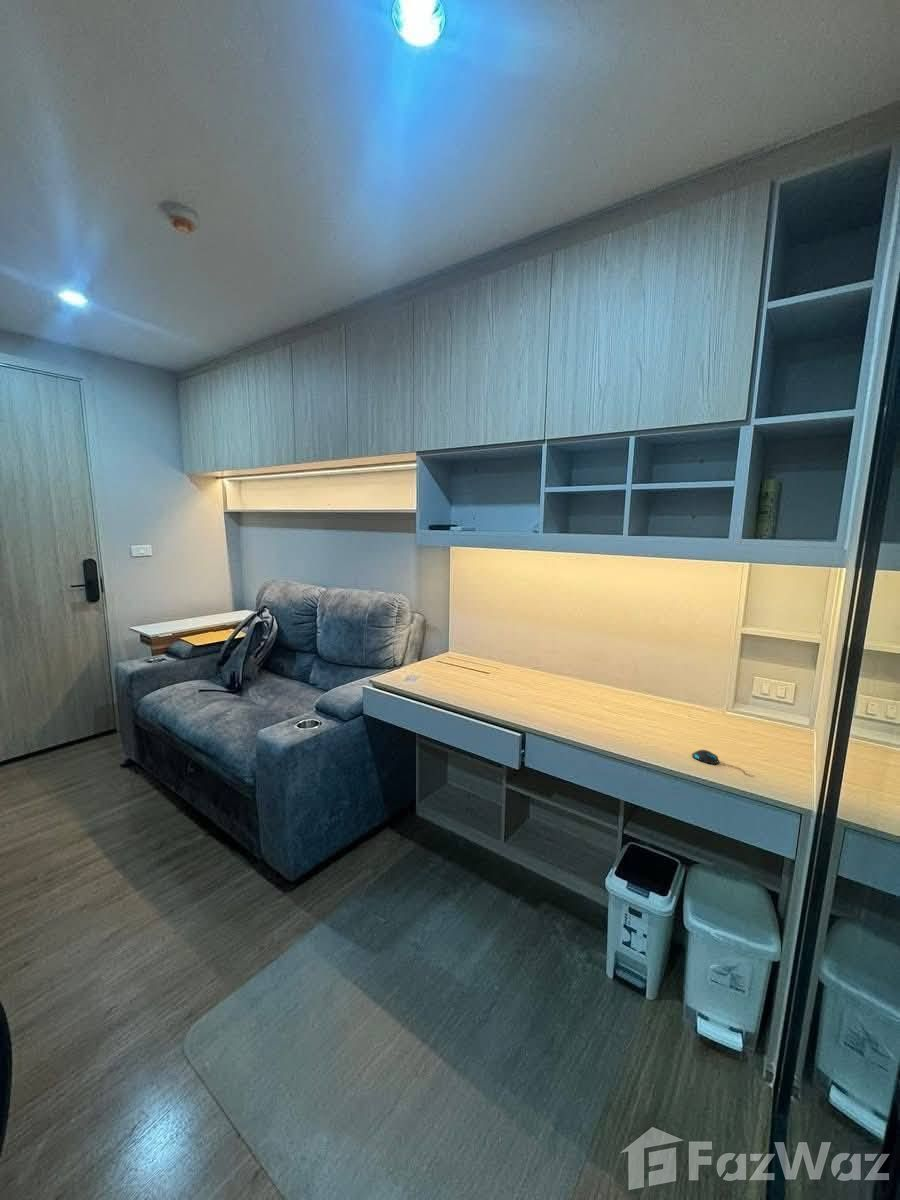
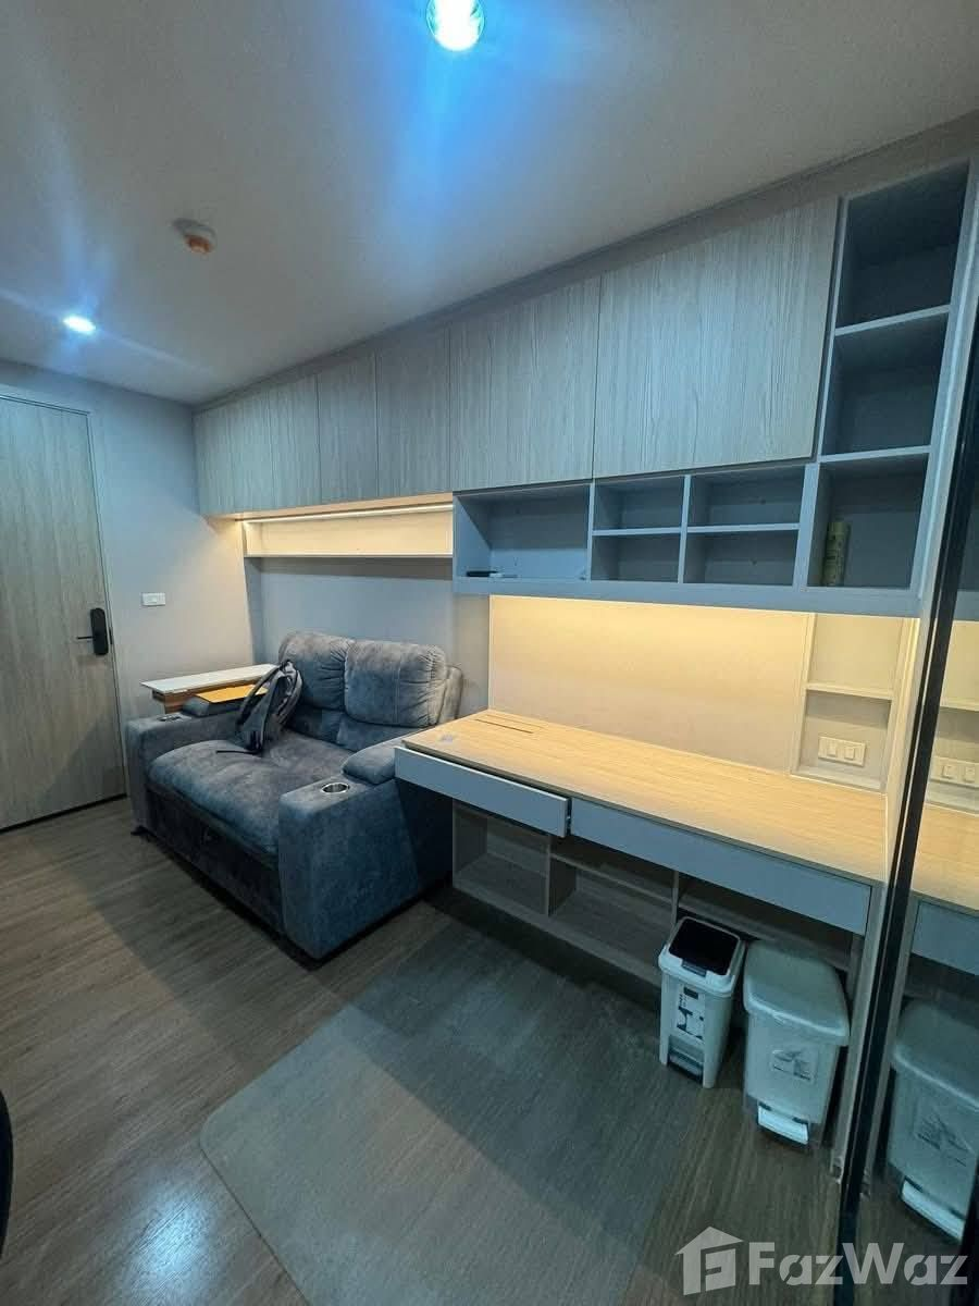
- mouse [691,749,754,777]
